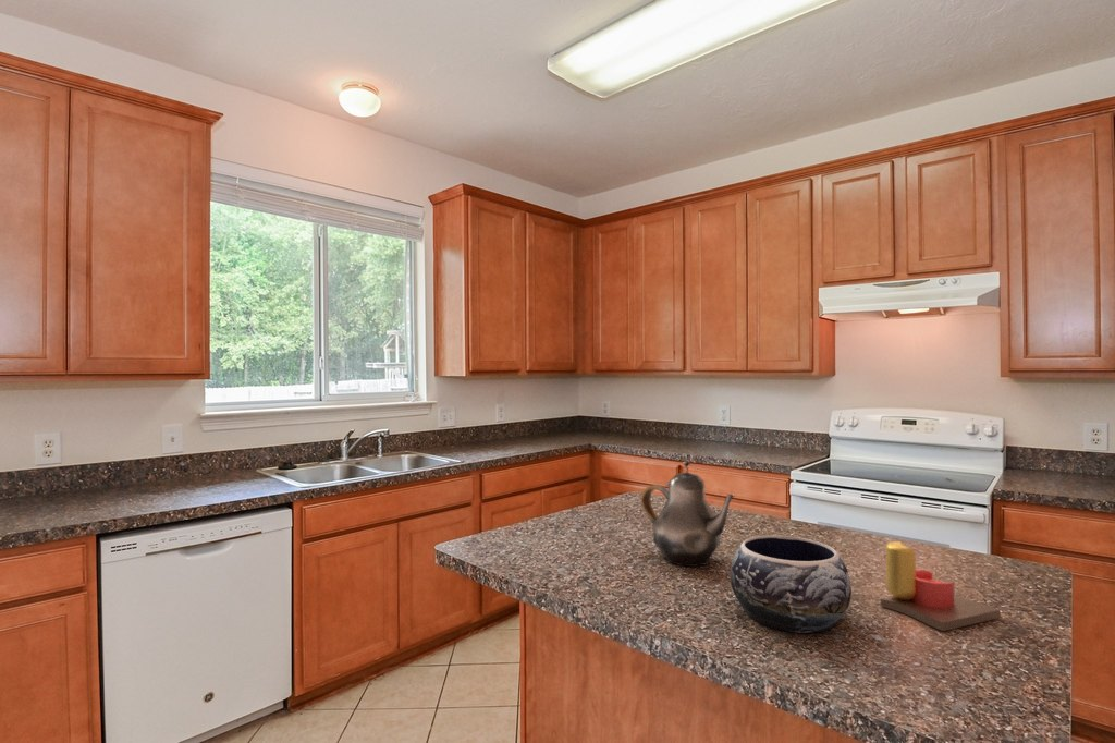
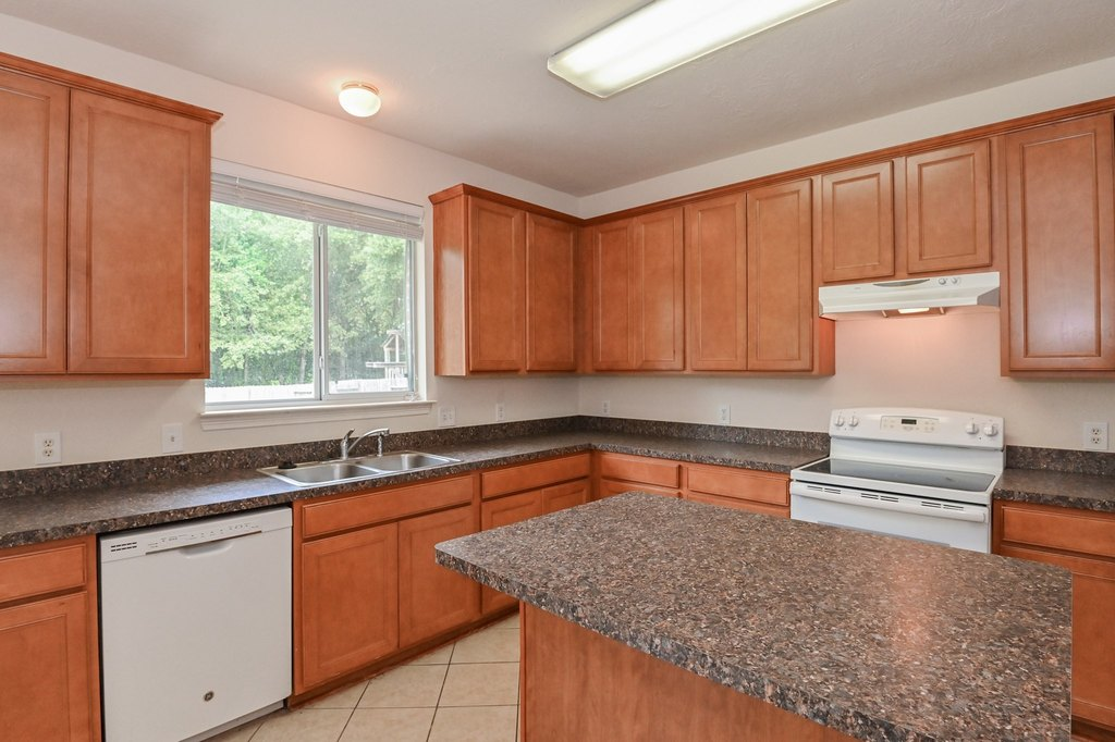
- candle [879,540,1002,632]
- decorative bowl [730,534,853,634]
- teapot [639,459,736,568]
